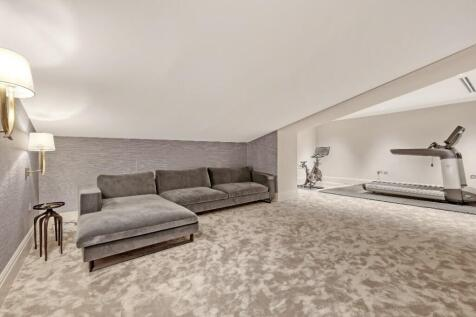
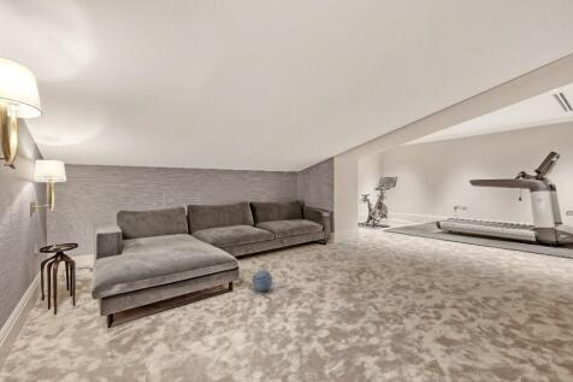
+ decorative ball [252,270,273,293]
